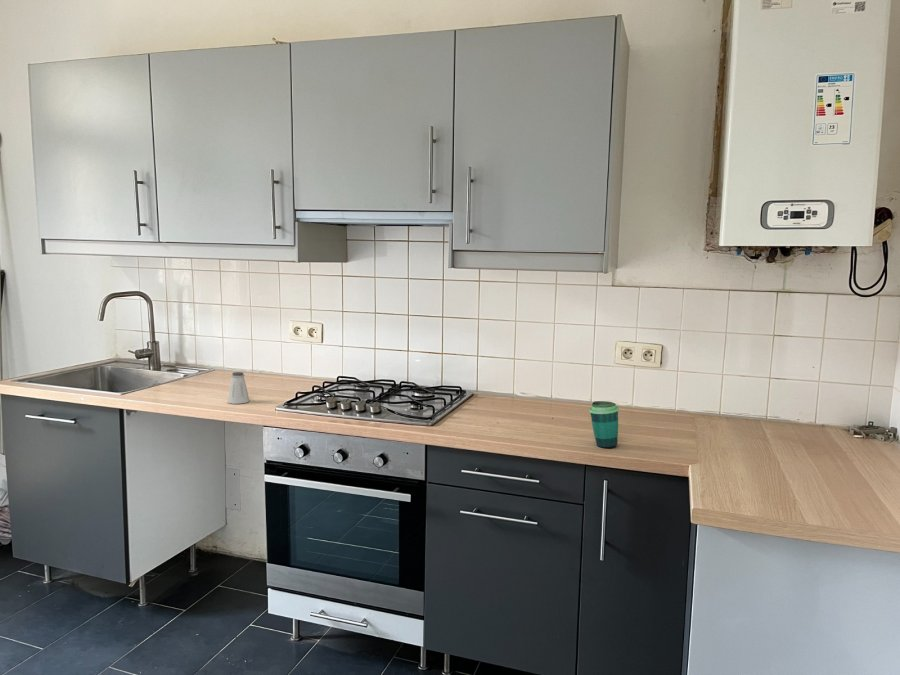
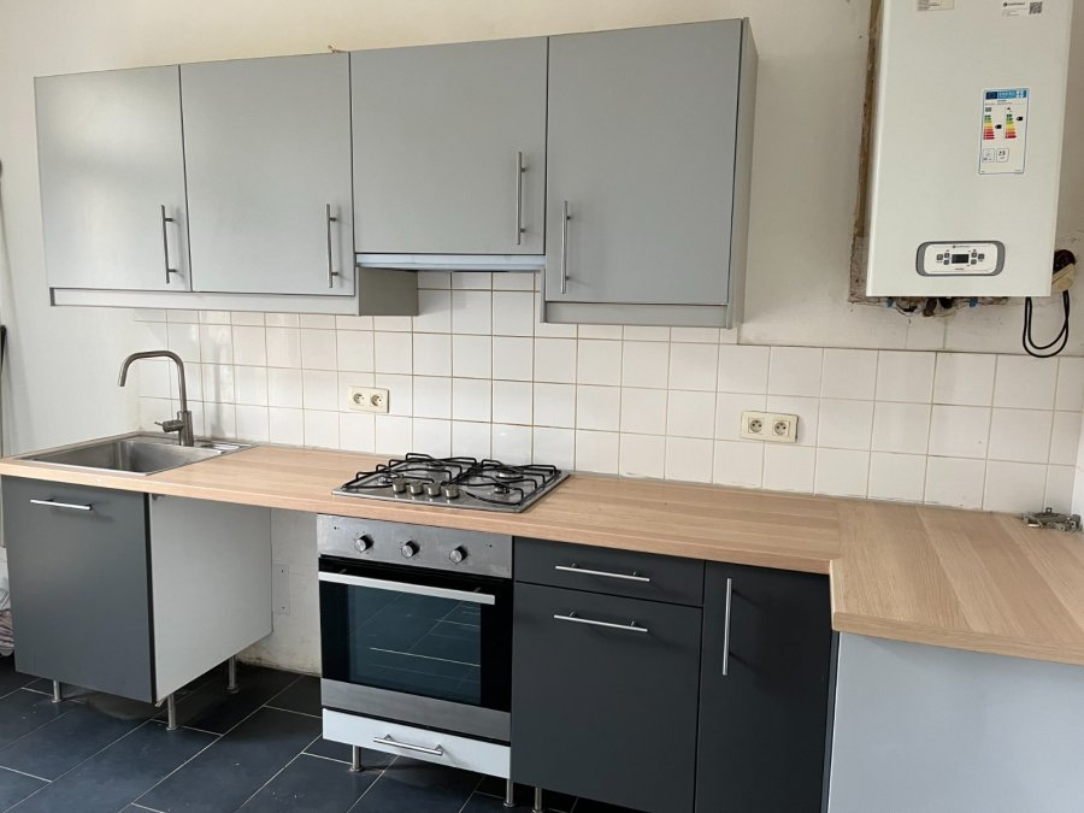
- cup [588,400,620,449]
- saltshaker [226,371,250,405]
